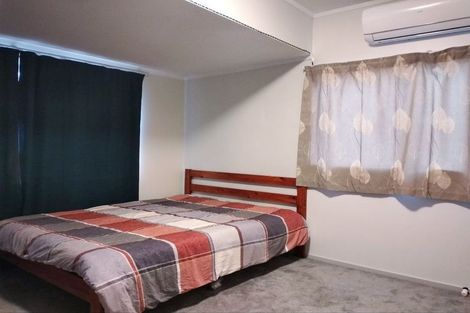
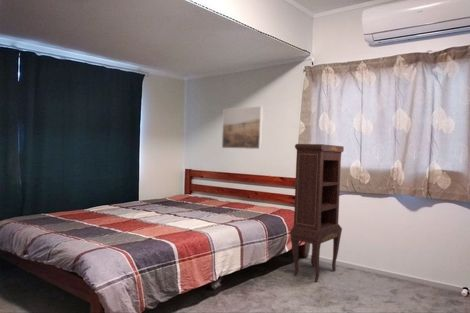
+ cabinet [289,143,345,283]
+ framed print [221,105,264,150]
